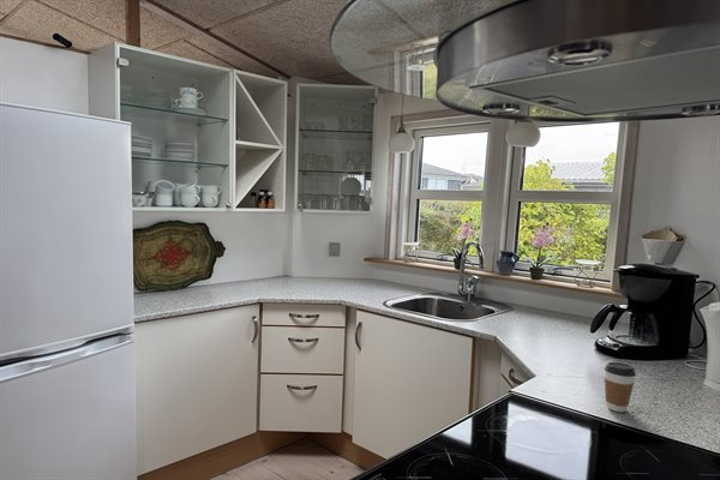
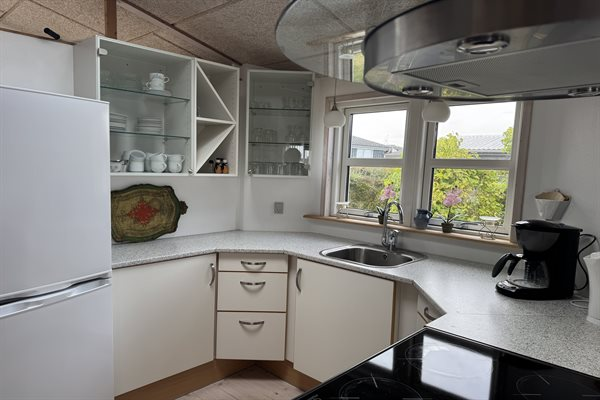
- coffee cup [604,361,637,413]
